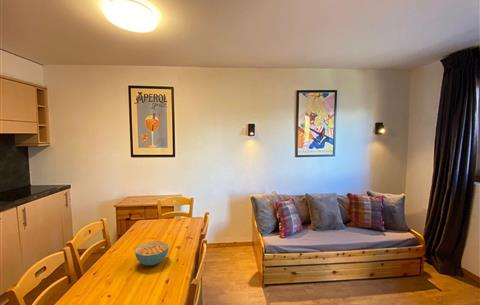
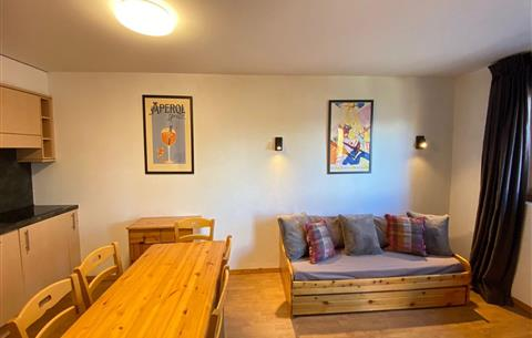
- cereal bowl [134,240,170,267]
